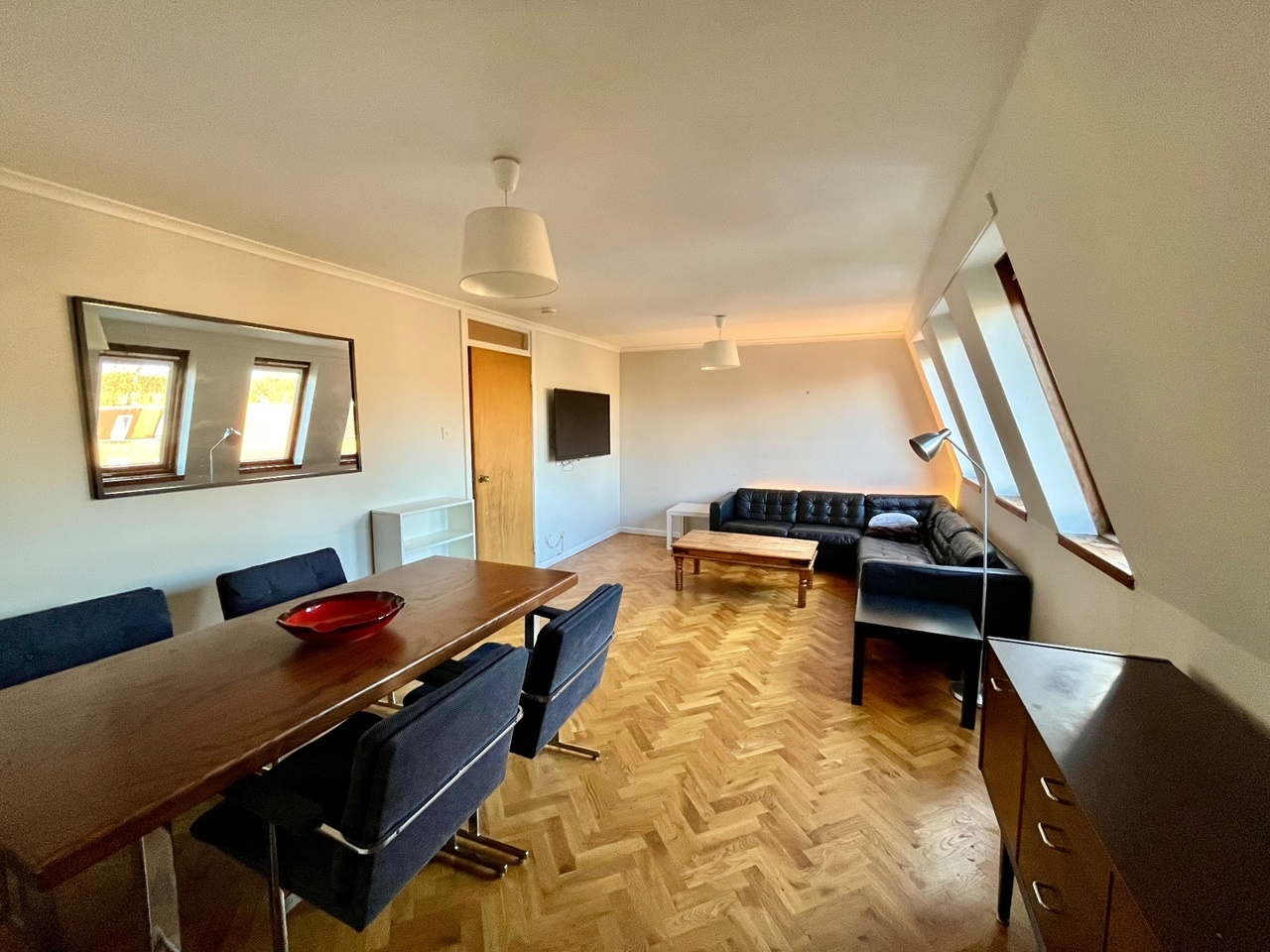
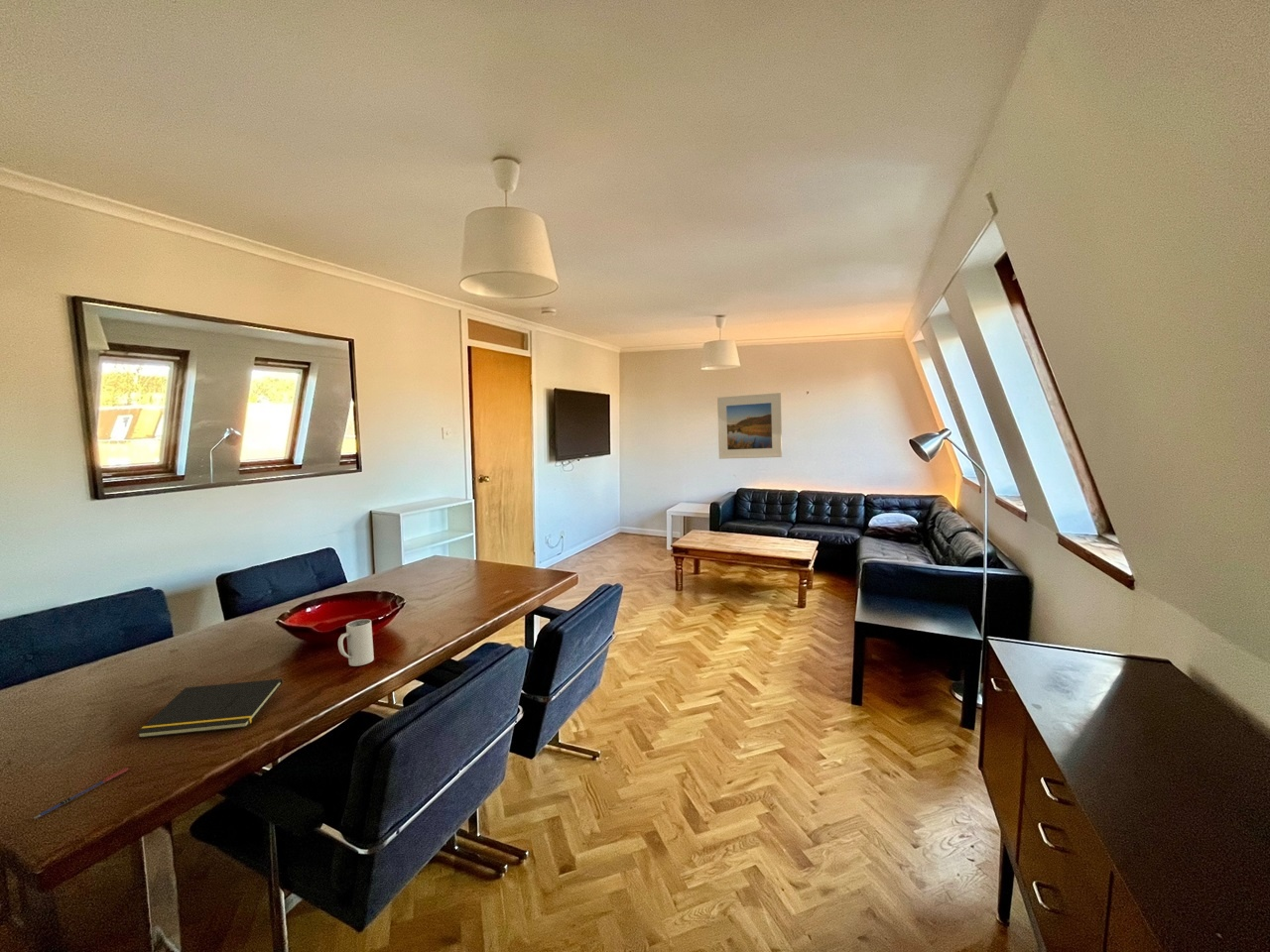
+ notepad [136,678,284,739]
+ pen [32,767,129,820]
+ mug [337,619,375,667]
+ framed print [716,392,783,460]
